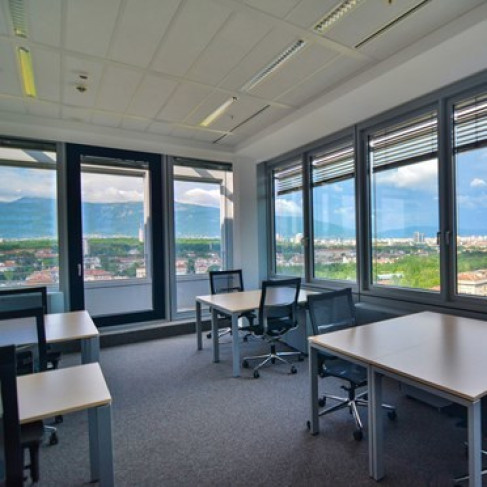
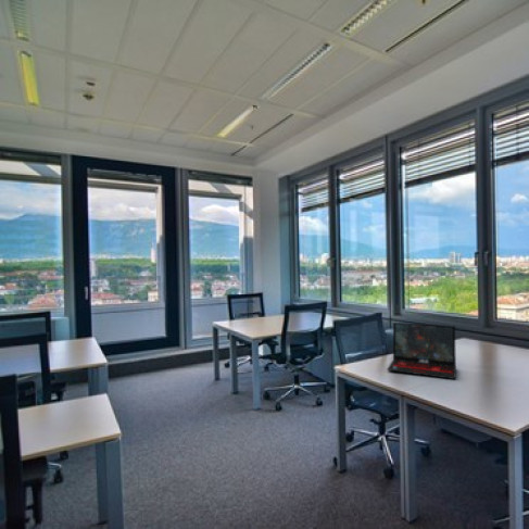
+ laptop [386,322,457,380]
